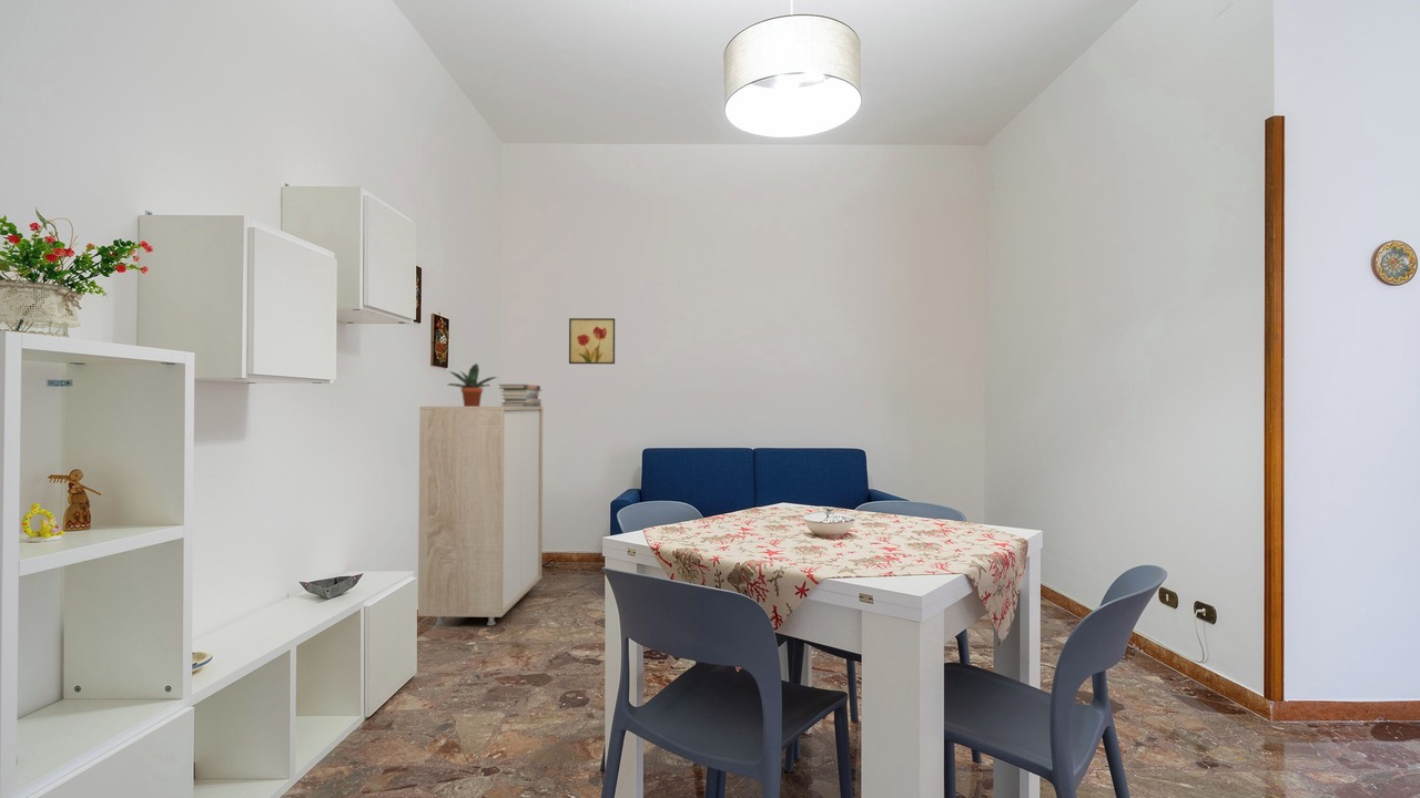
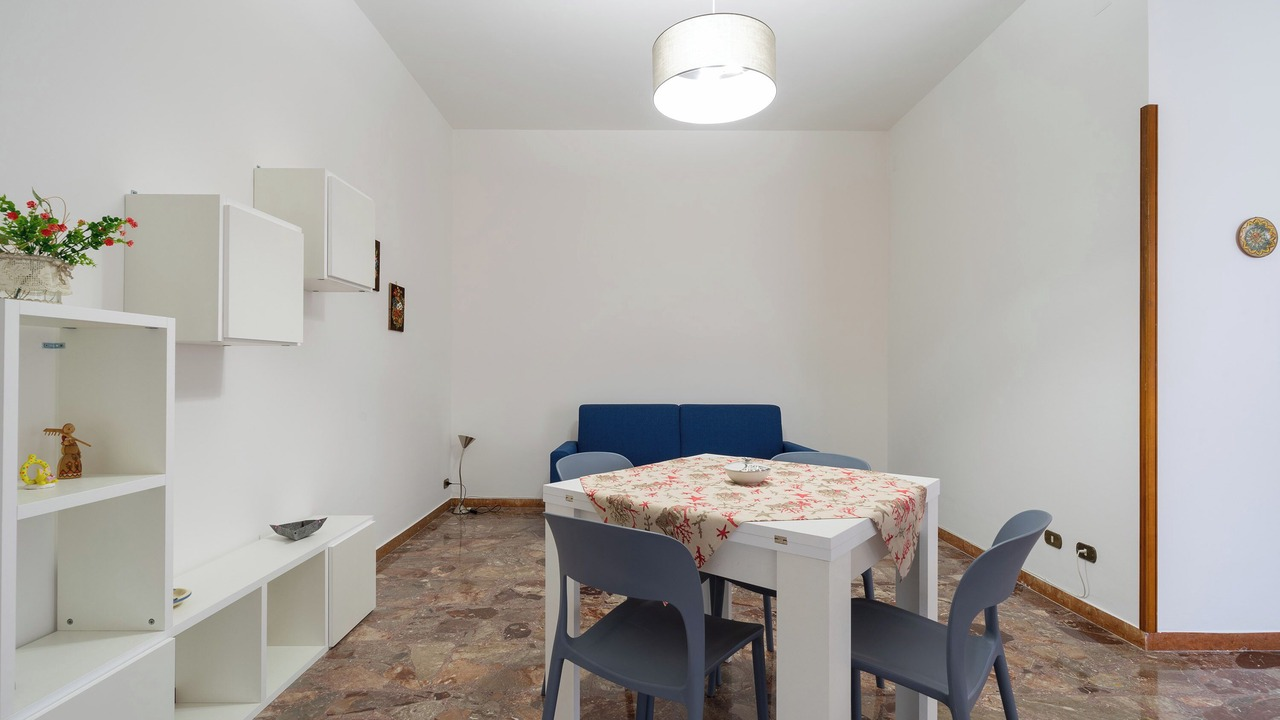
- potted plant [446,362,499,407]
- storage cabinet [417,406,544,626]
- book stack [497,383,542,407]
- wall art [568,317,616,365]
